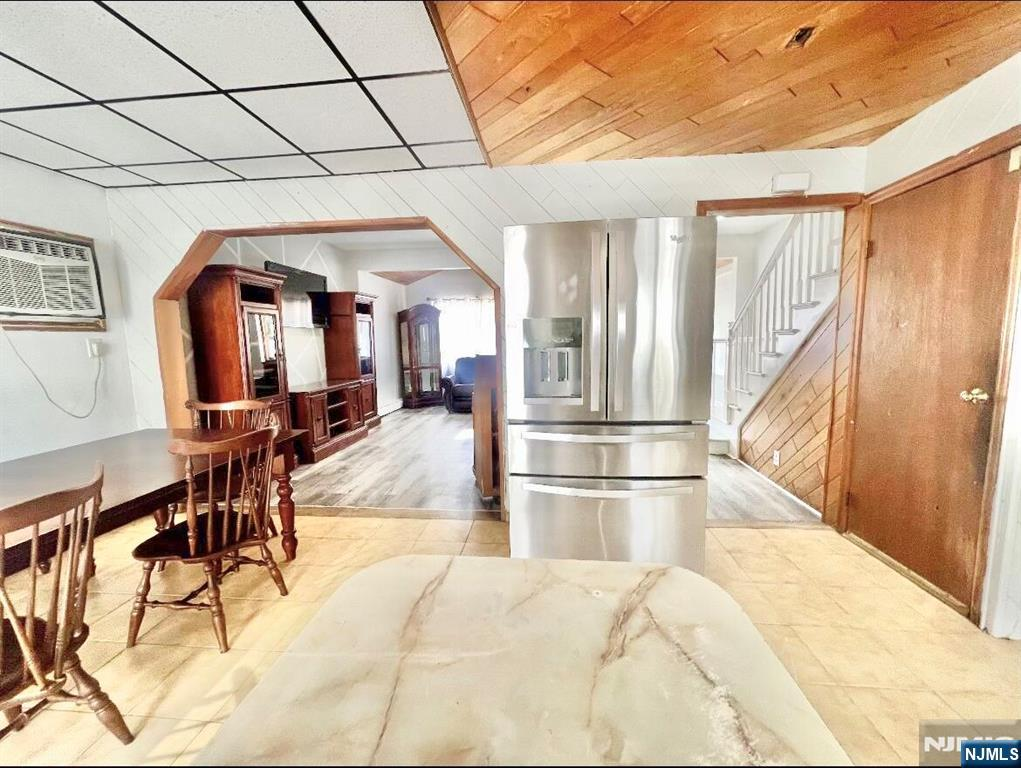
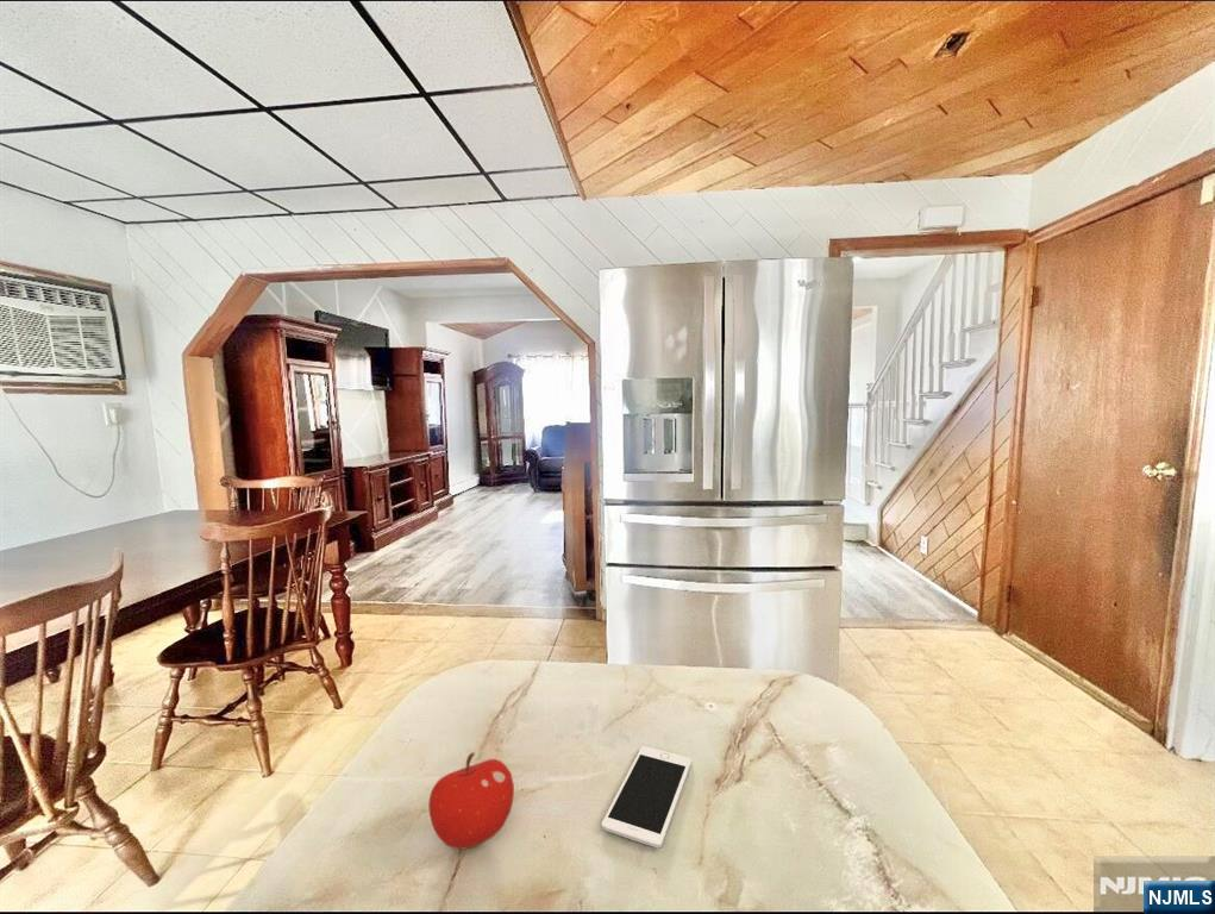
+ cell phone [601,745,693,849]
+ fruit [427,752,515,850]
